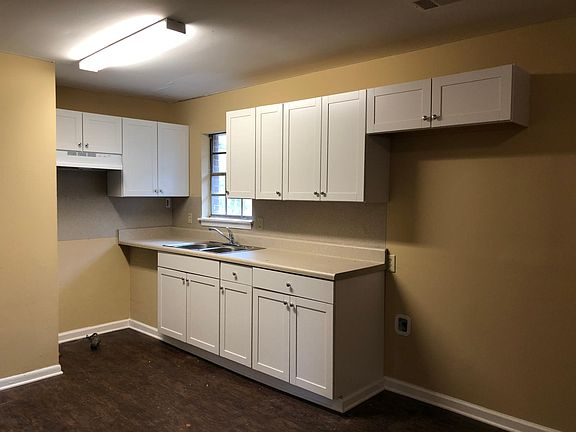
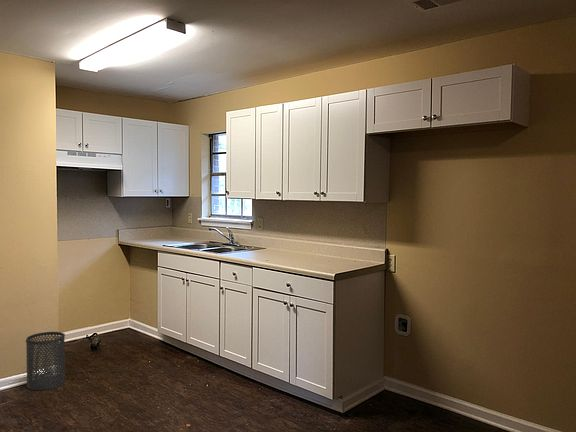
+ trash can [24,331,66,391]
